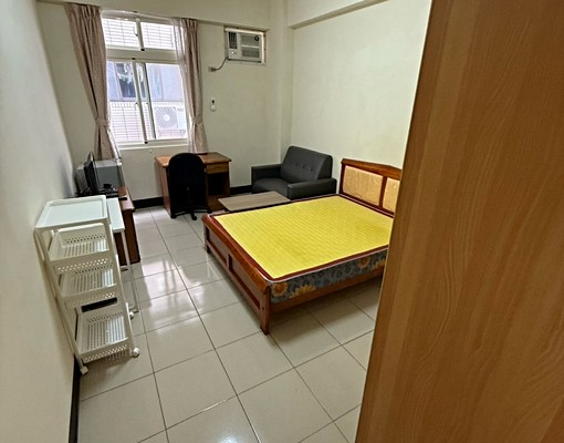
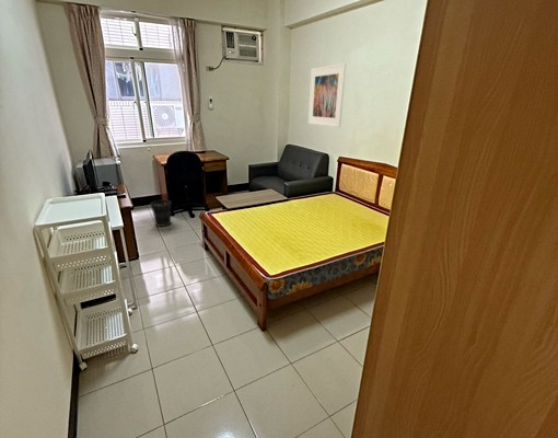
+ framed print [307,62,347,128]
+ wastebasket [150,199,172,228]
